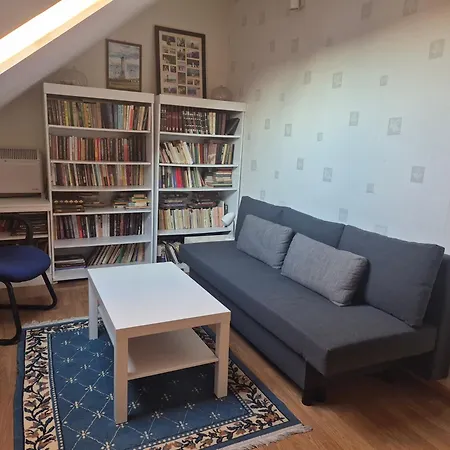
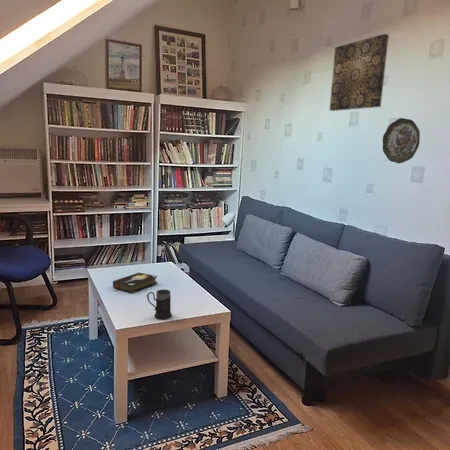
+ mug [146,289,173,321]
+ hardback book [112,272,158,294]
+ wall art [328,33,390,112]
+ decorative plate [382,117,421,164]
